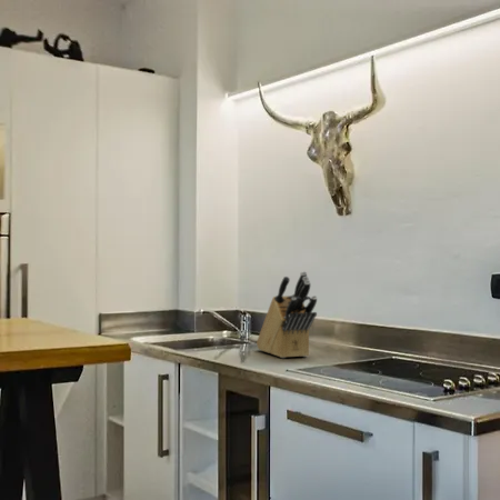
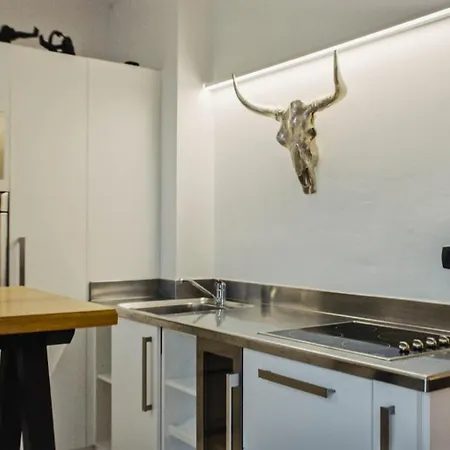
- knife block [256,270,318,359]
